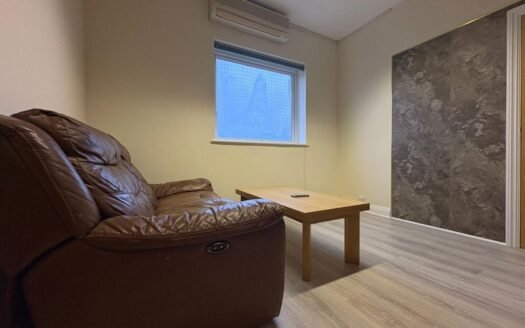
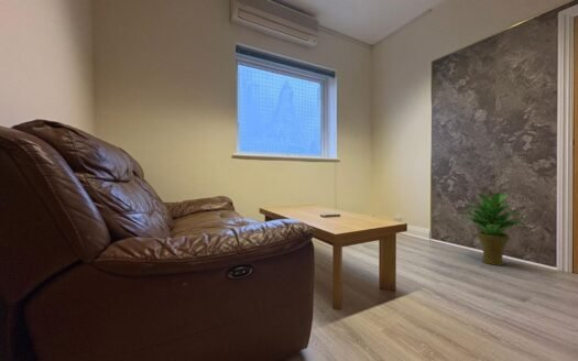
+ potted plant [461,190,526,266]
